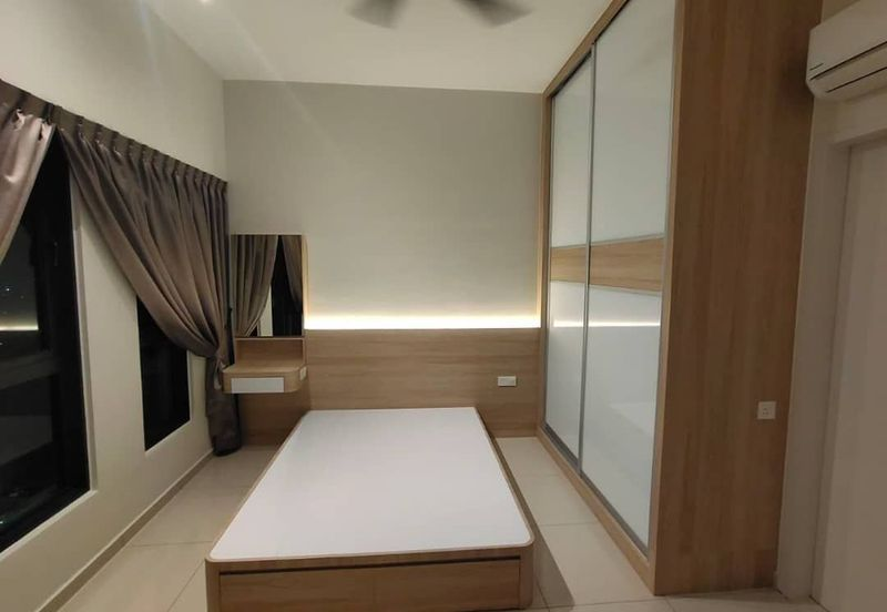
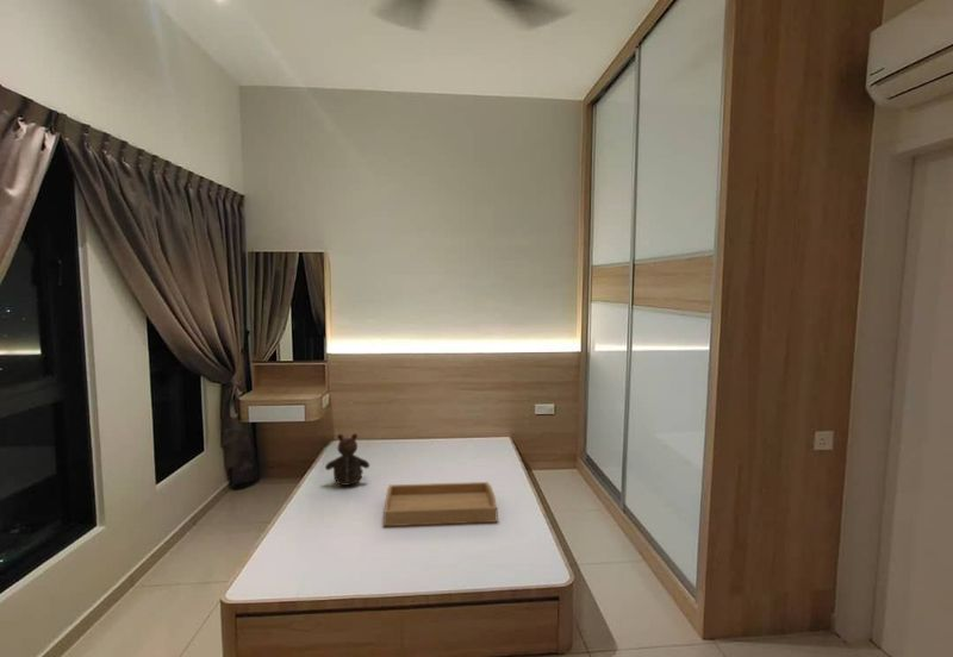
+ serving tray [382,481,499,527]
+ teddy bear [324,432,370,487]
